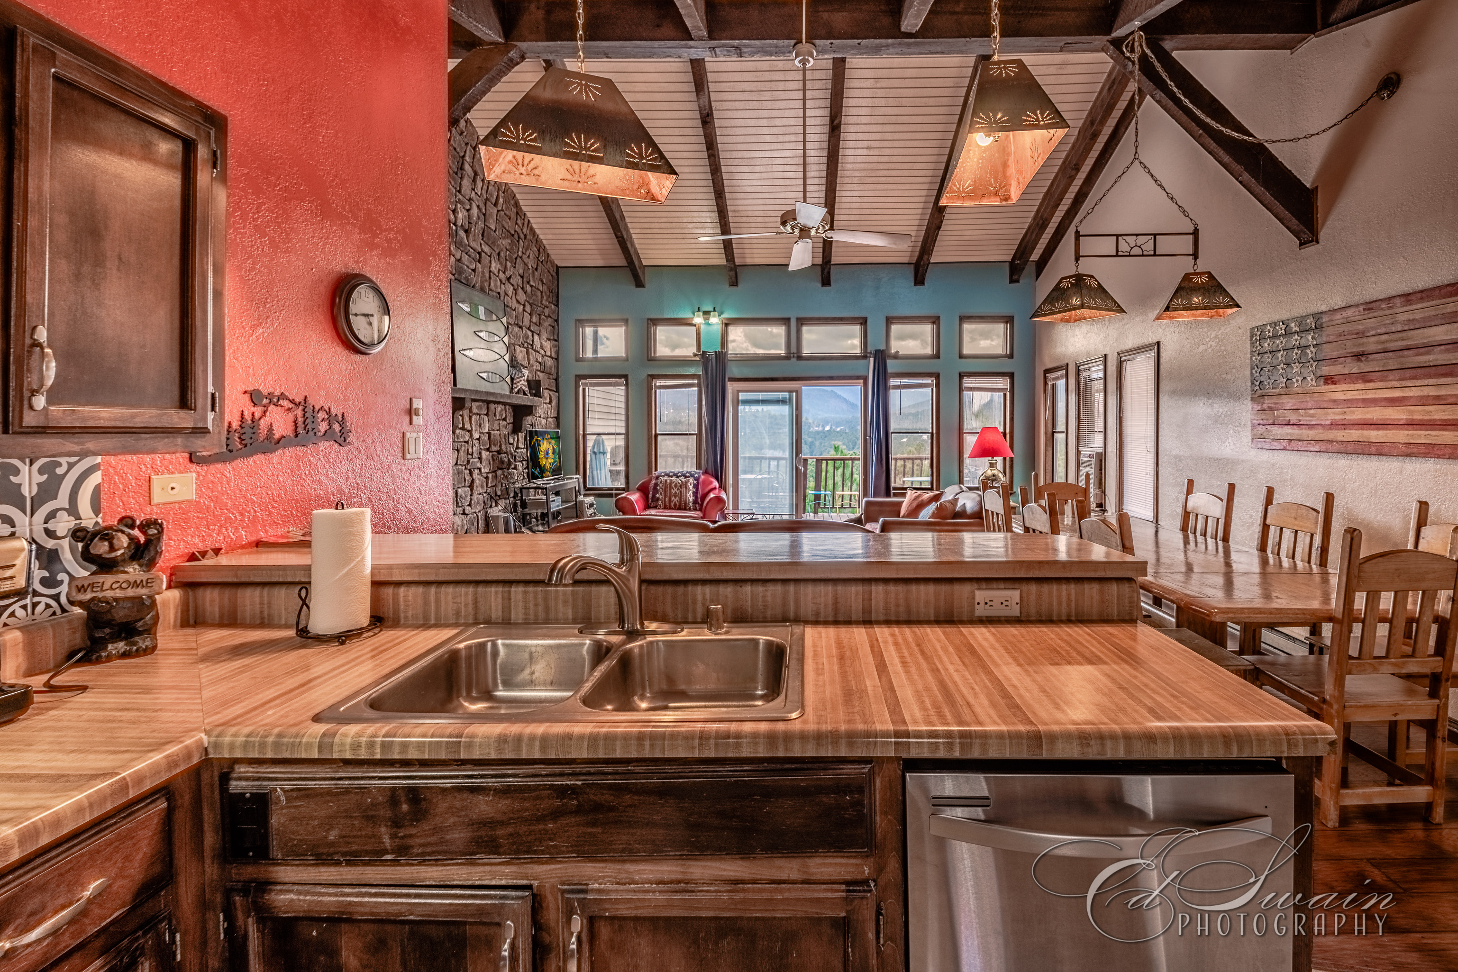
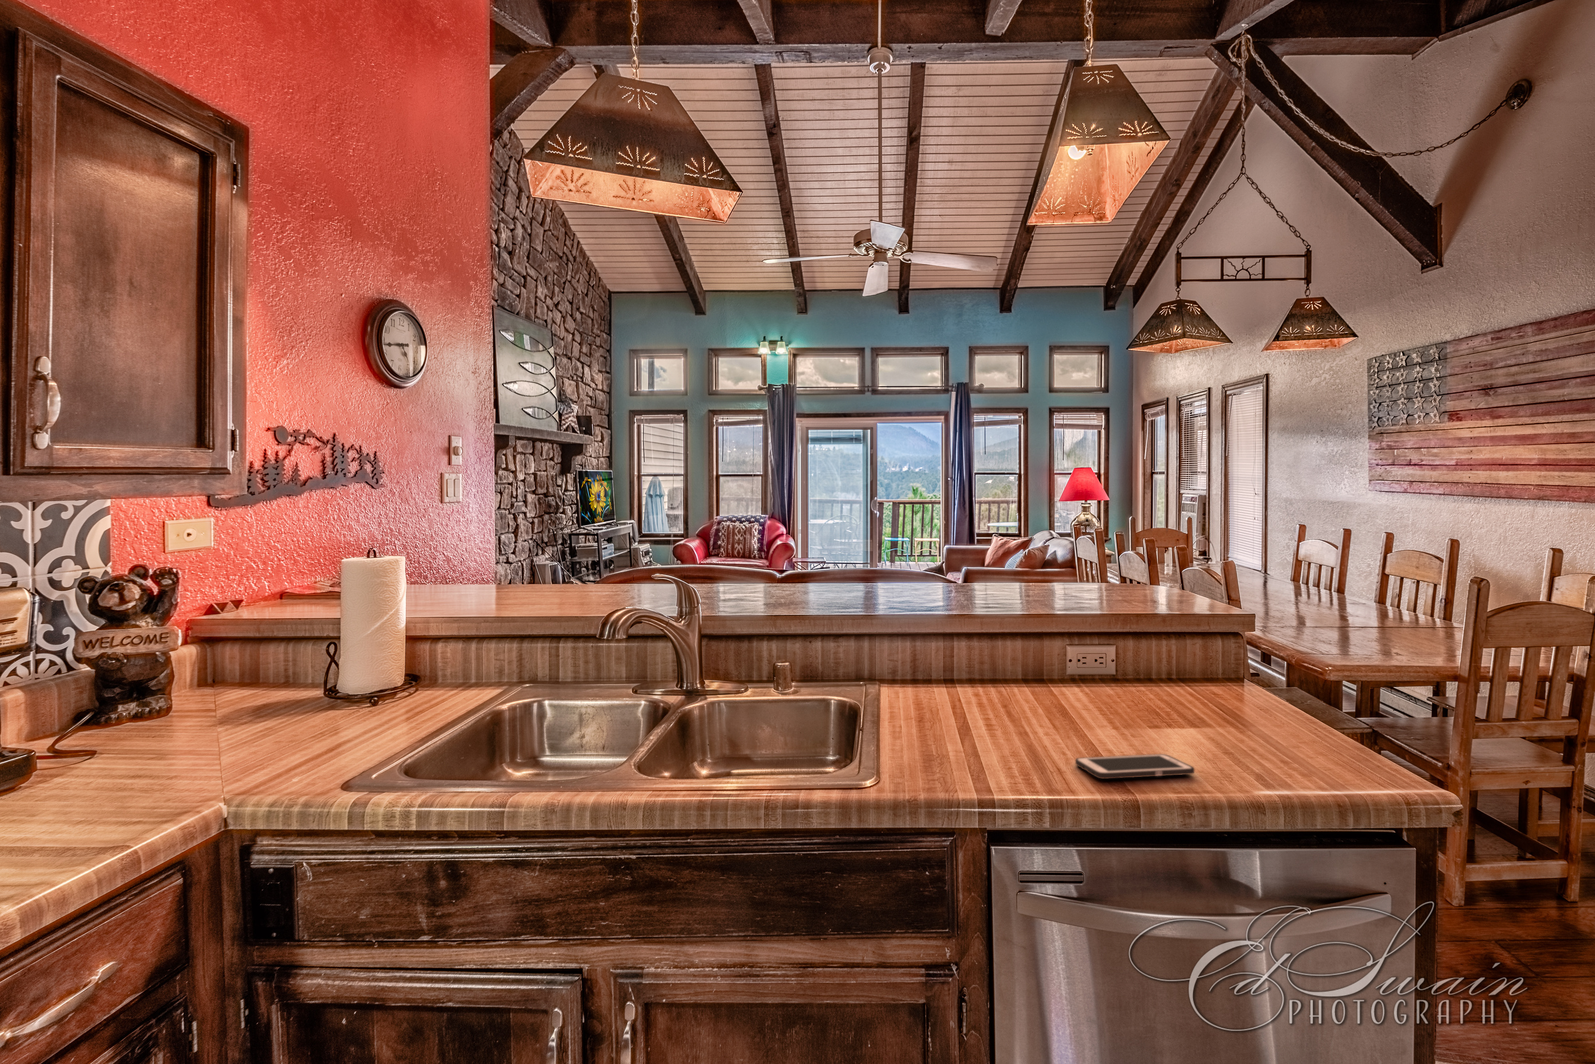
+ cell phone [1075,754,1195,779]
